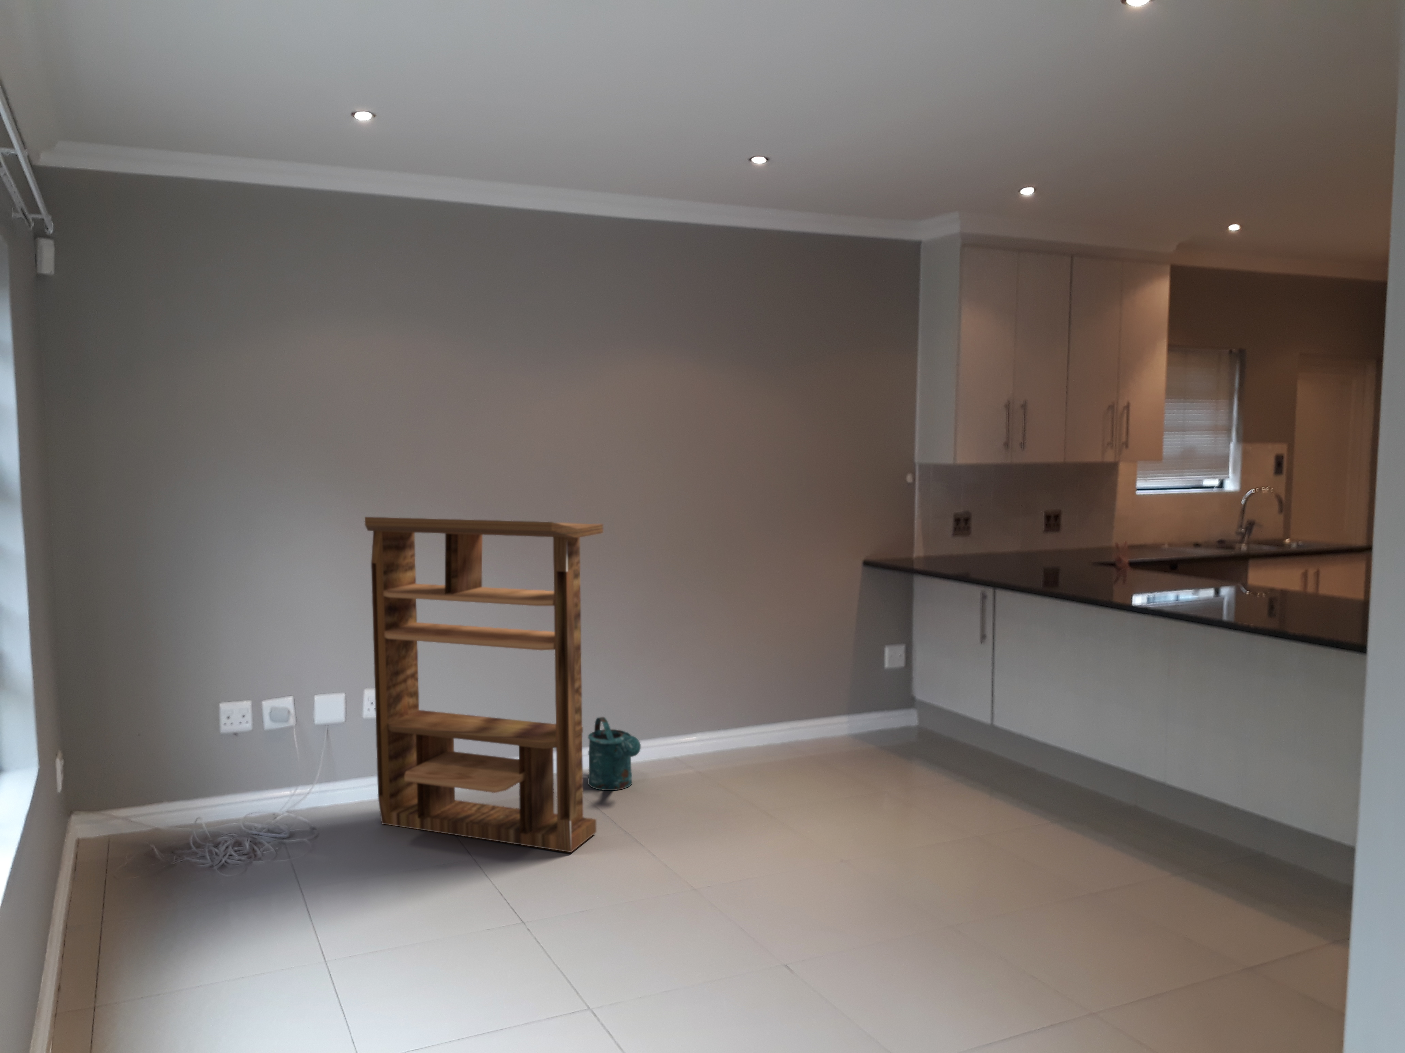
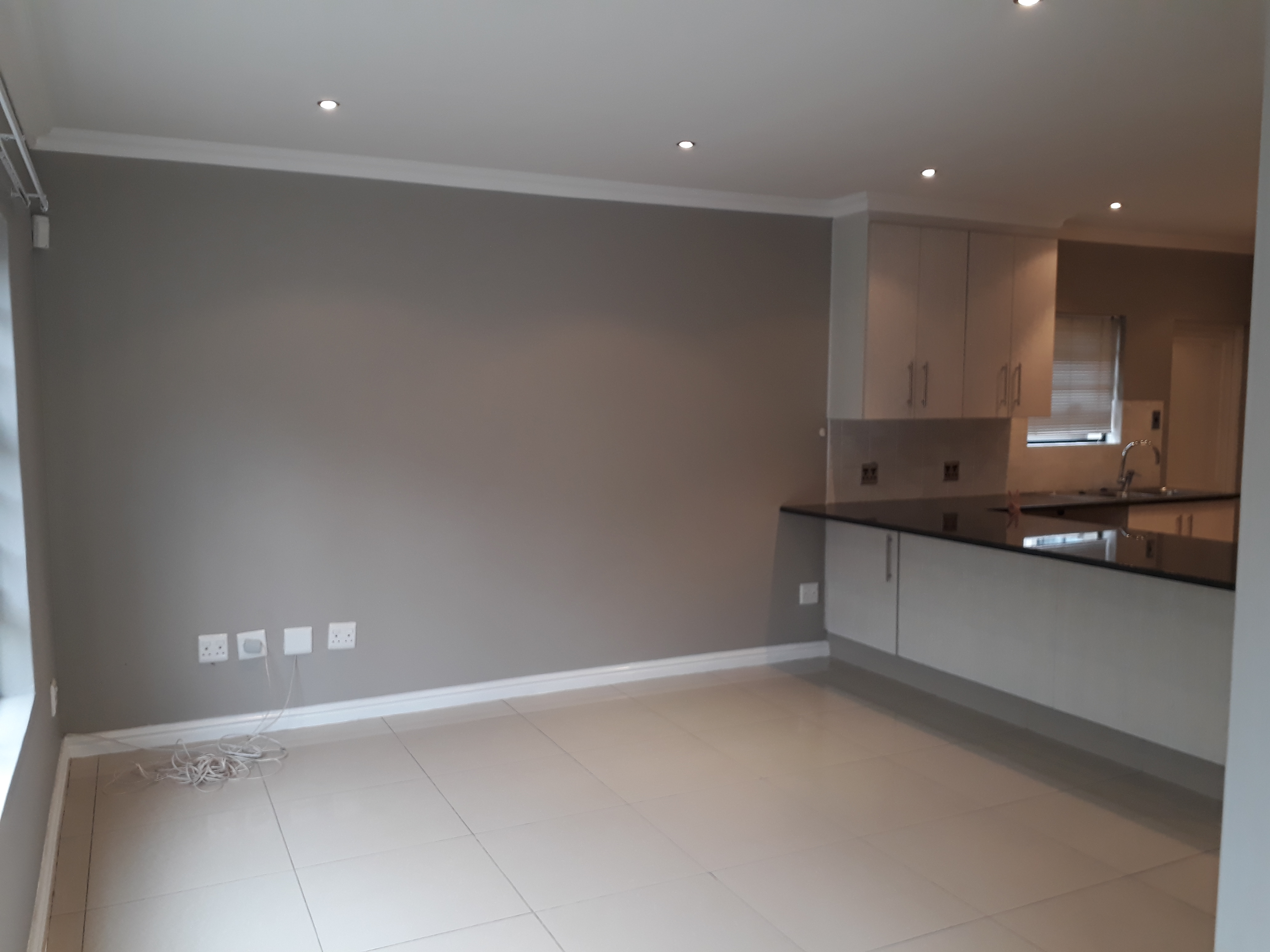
- watering can [587,717,641,791]
- bookshelf [364,517,603,853]
